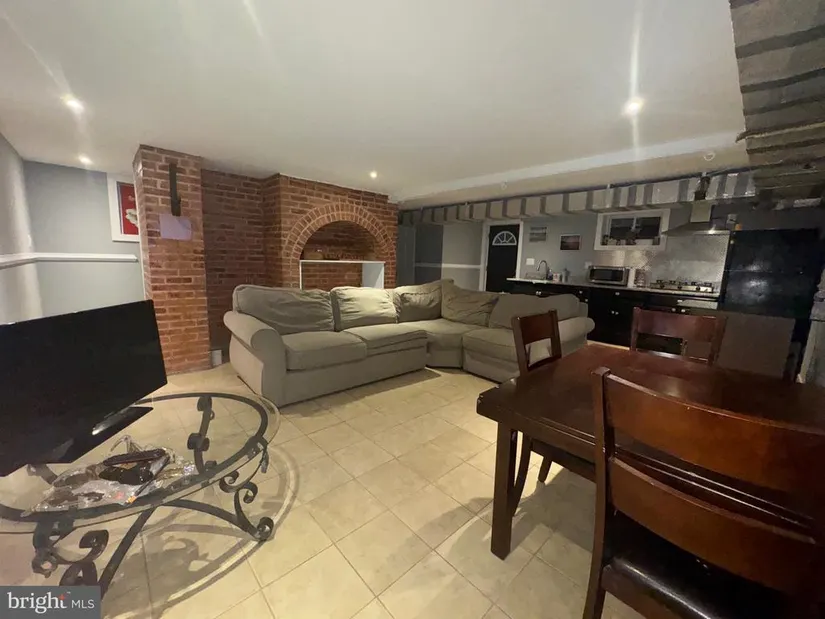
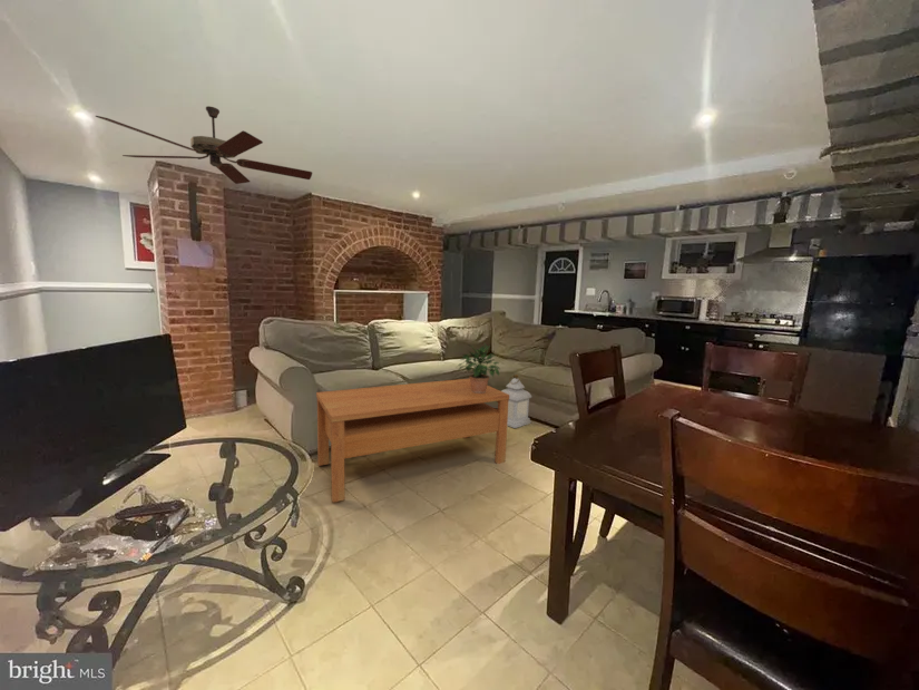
+ potted plant [456,341,501,393]
+ coffee table [315,378,509,503]
+ lantern [500,373,532,429]
+ ceiling fan [95,105,313,185]
